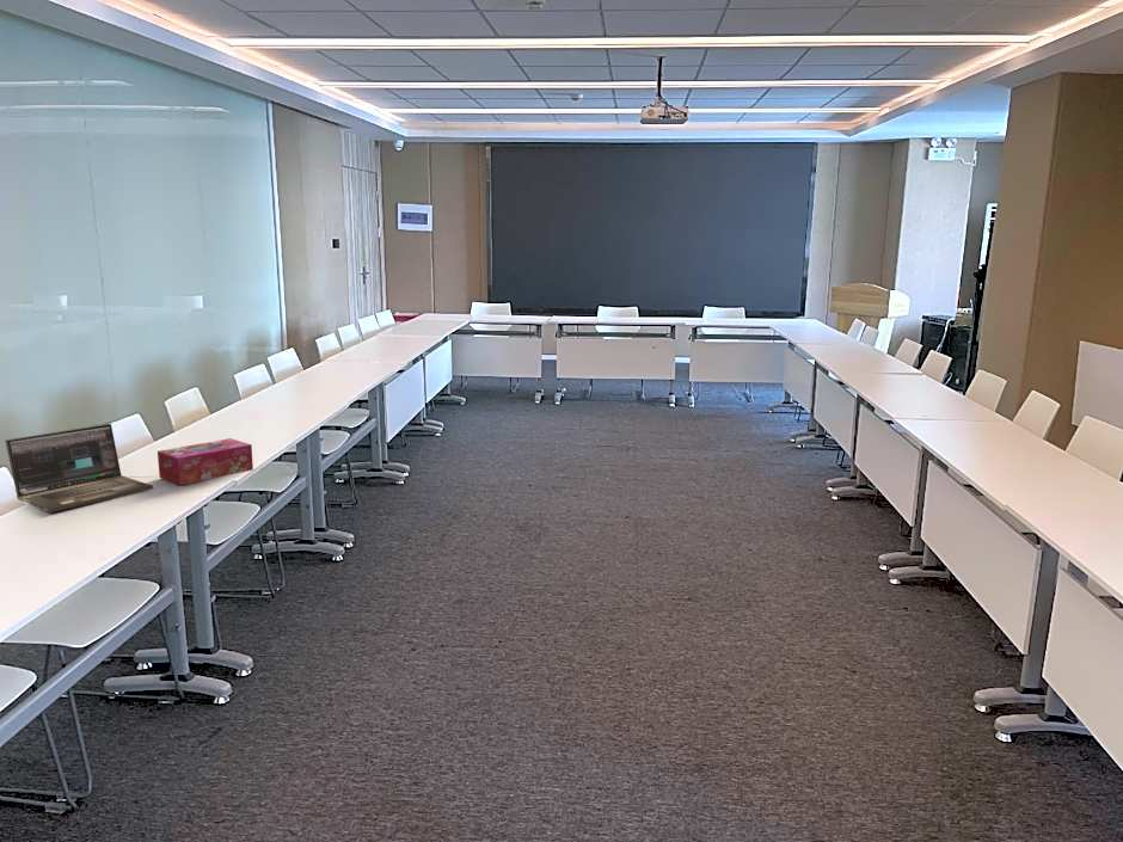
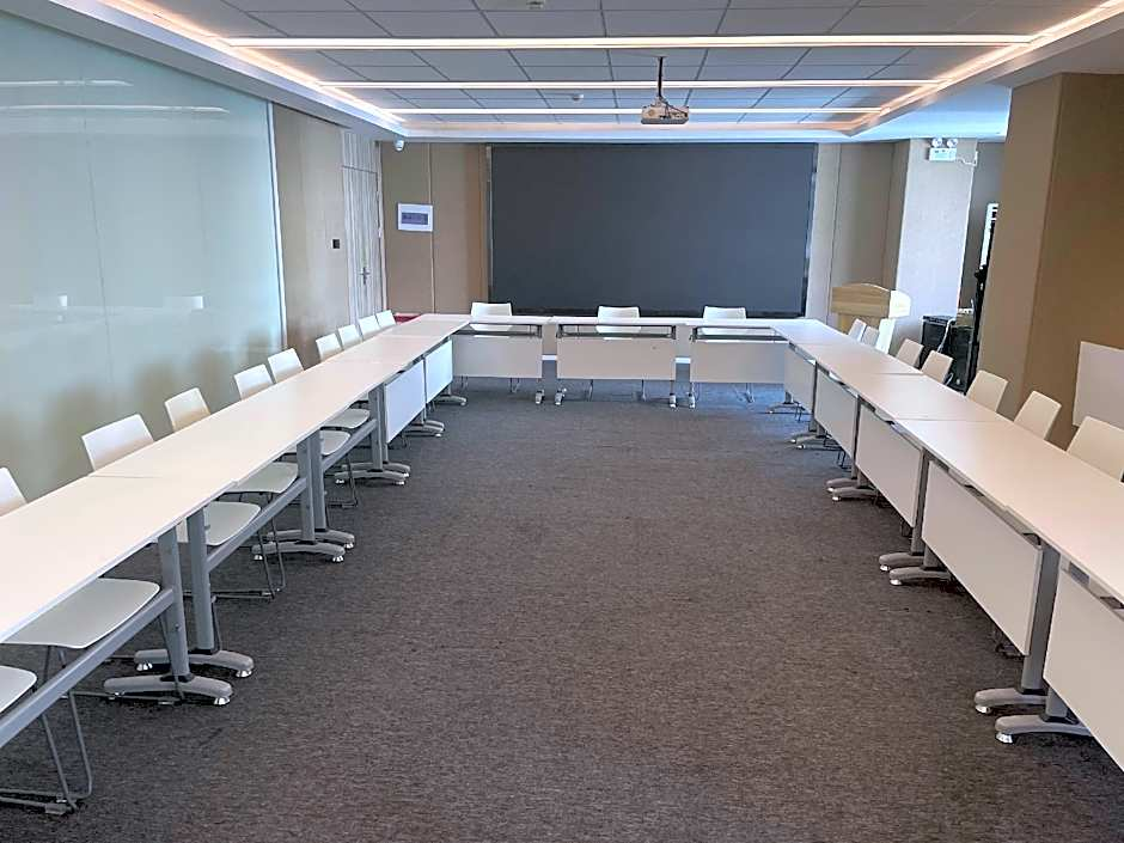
- tissue box [157,437,254,486]
- laptop [5,423,154,514]
